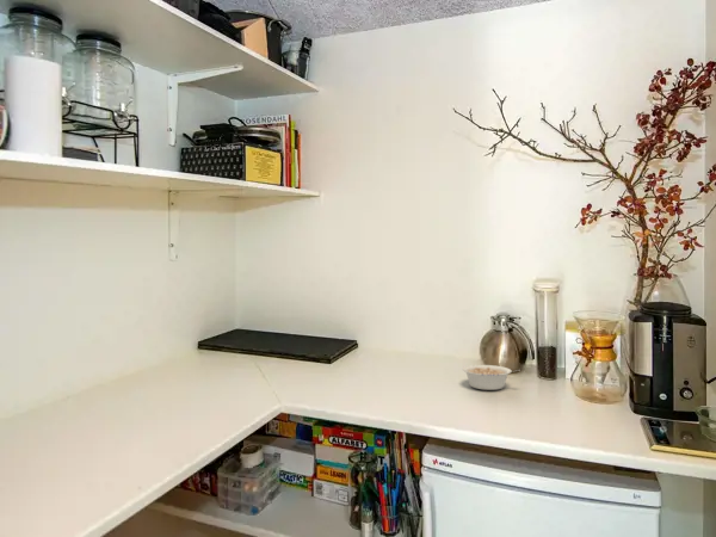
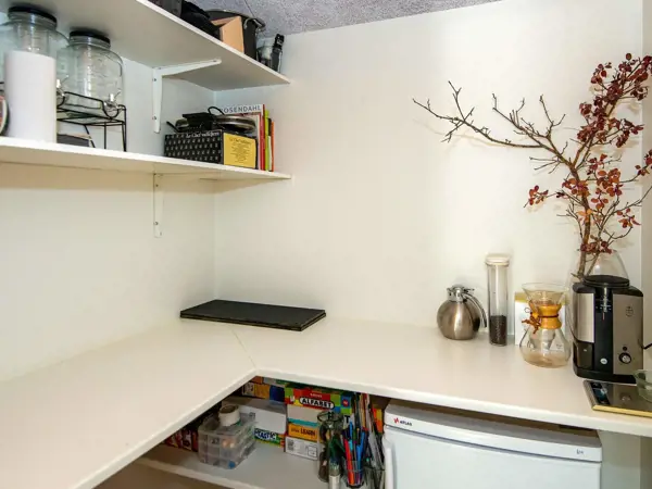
- legume [462,364,519,391]
